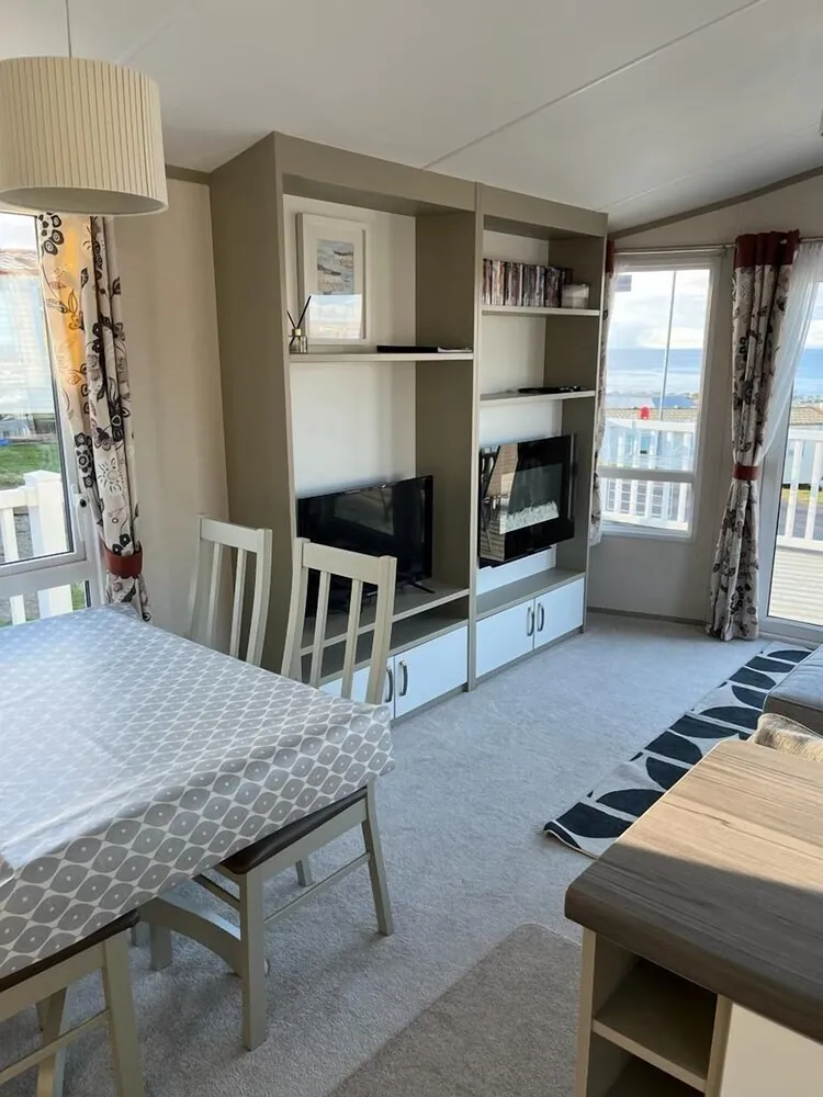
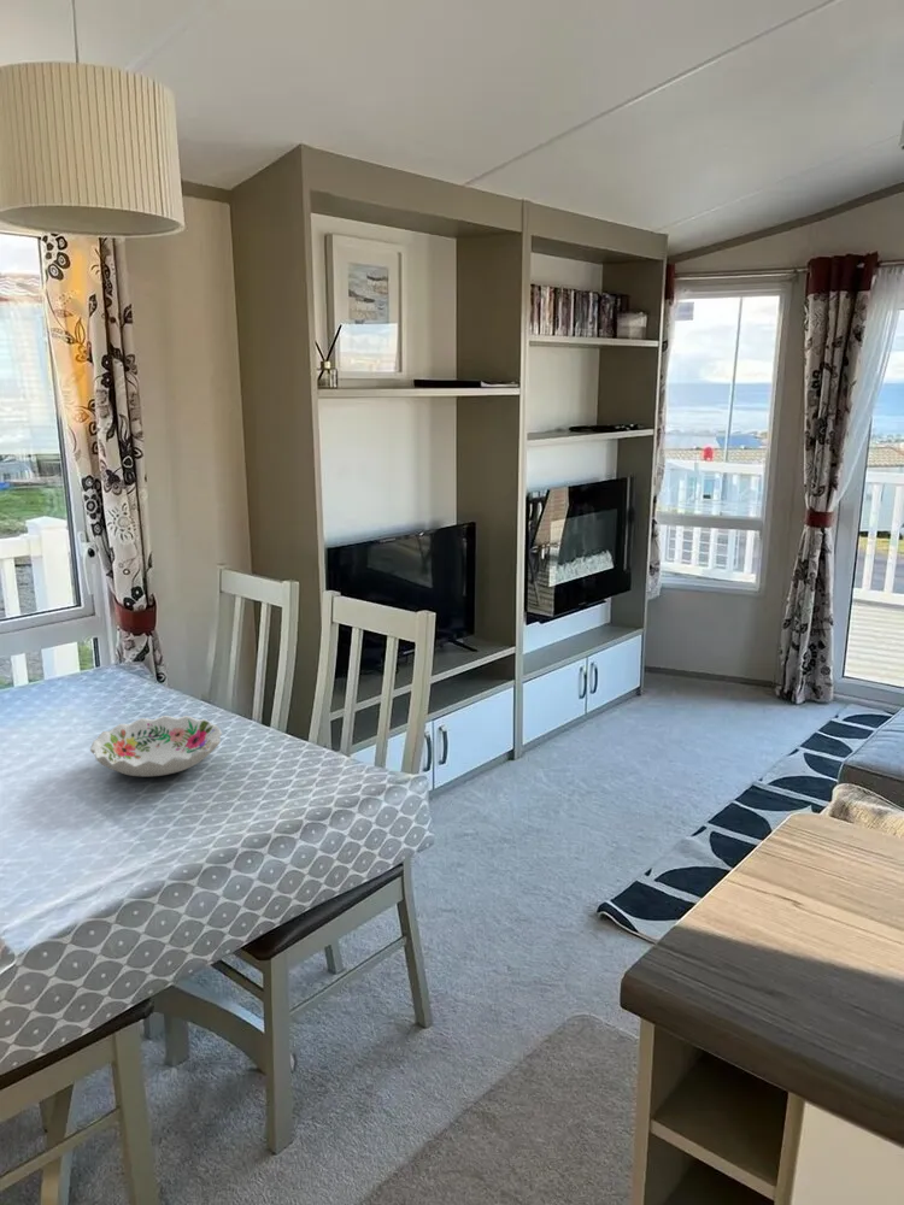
+ decorative bowl [89,715,223,777]
